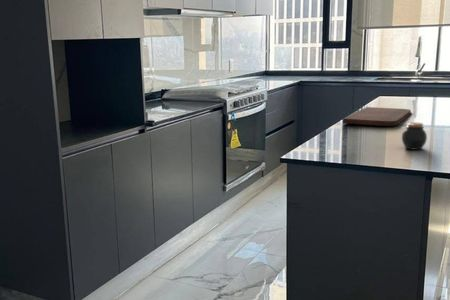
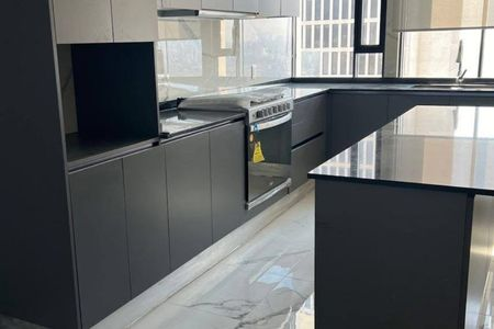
- jar [401,121,428,151]
- cutting board [342,106,412,127]
